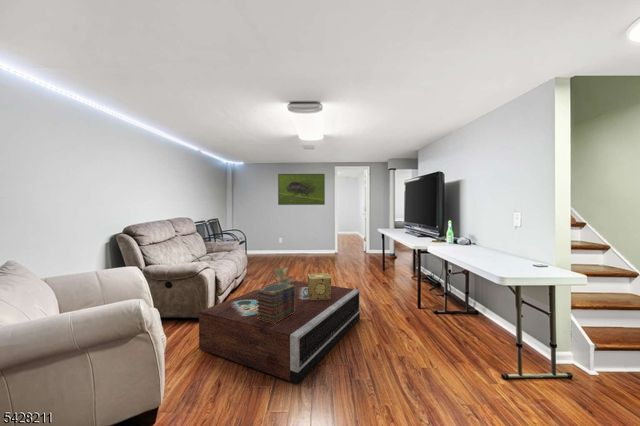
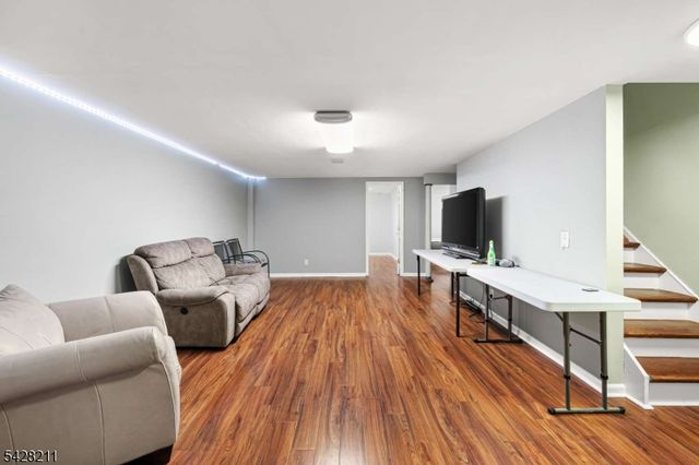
- stereo [198,280,361,385]
- decorative box [307,272,332,300]
- potted plant [272,266,295,284]
- book stack [256,283,296,324]
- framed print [277,173,326,206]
